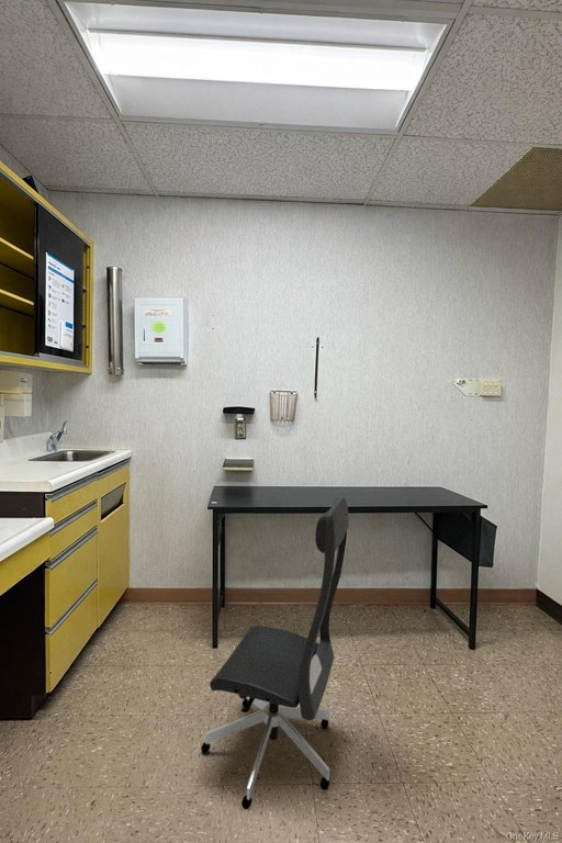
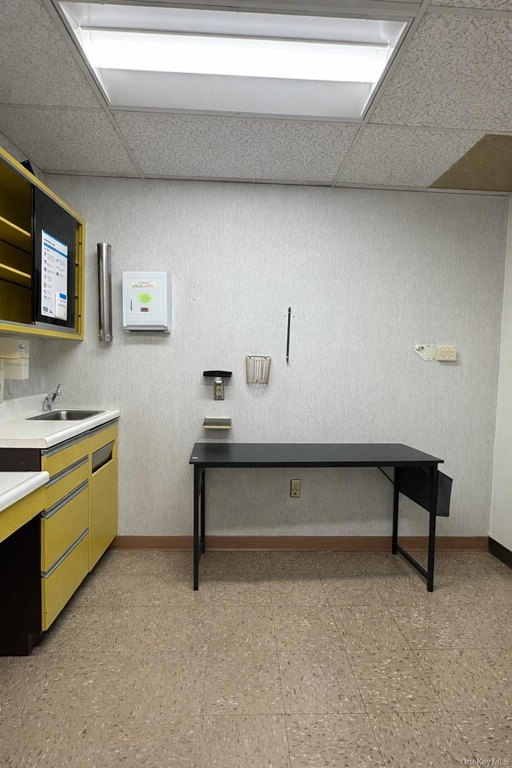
- office chair [200,496,350,810]
